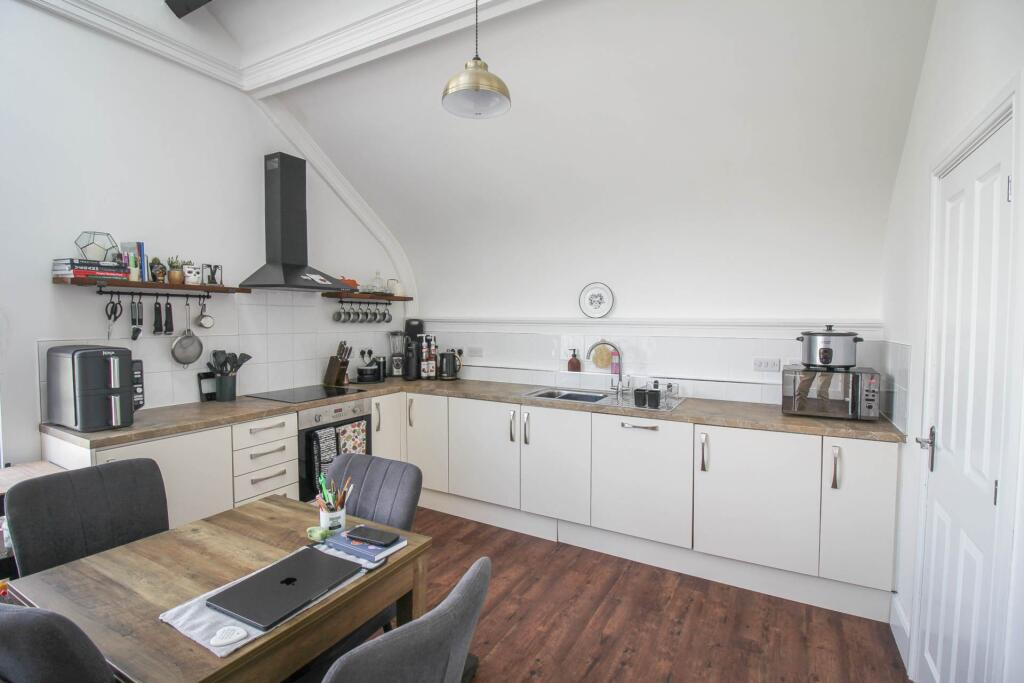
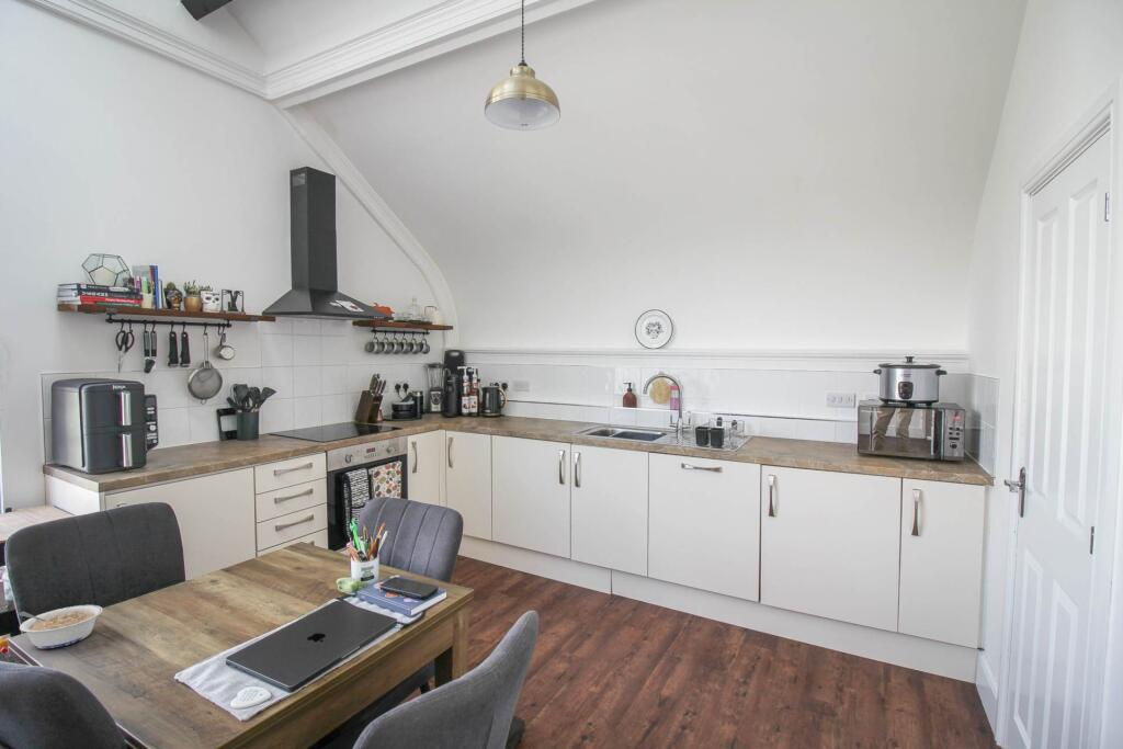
+ legume [18,604,104,650]
